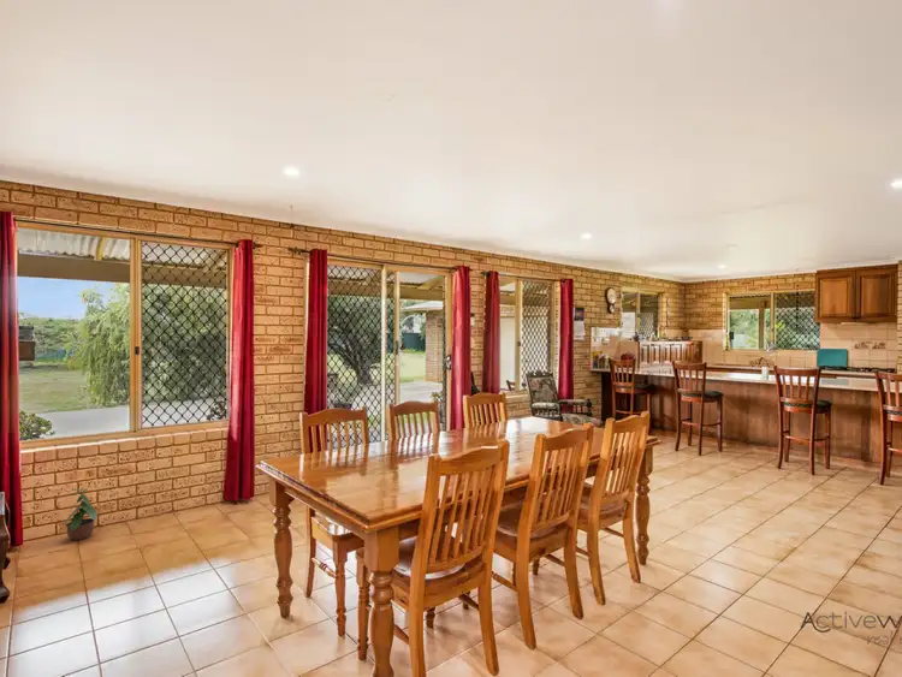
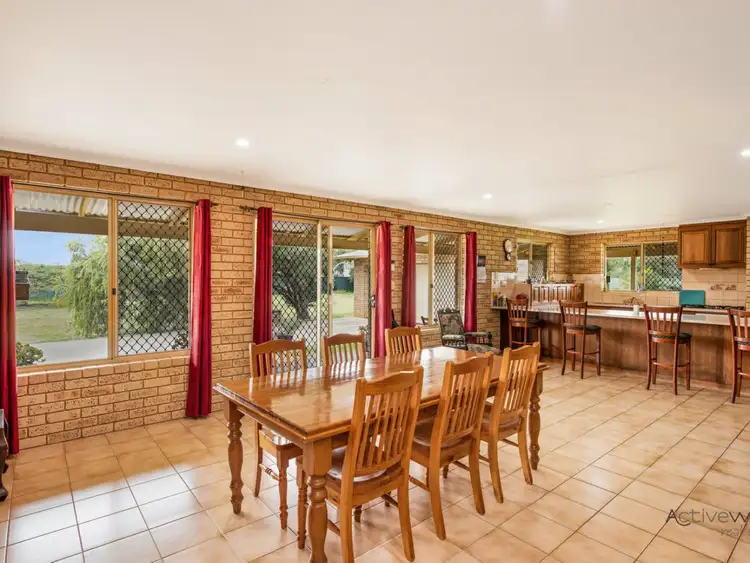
- potted plant [63,486,99,541]
